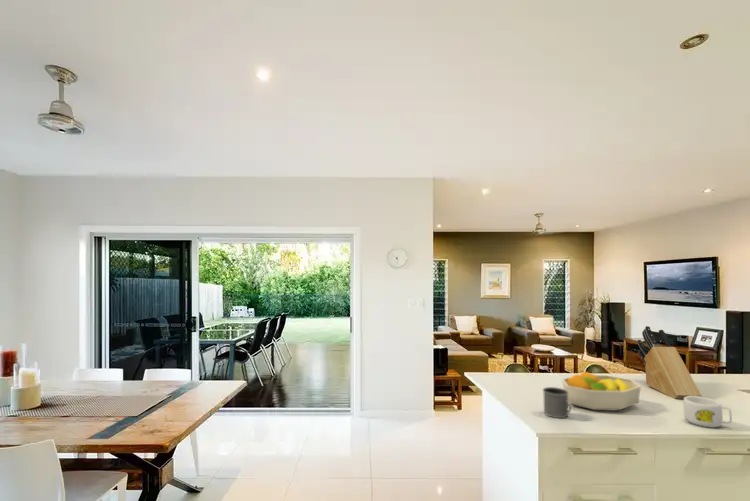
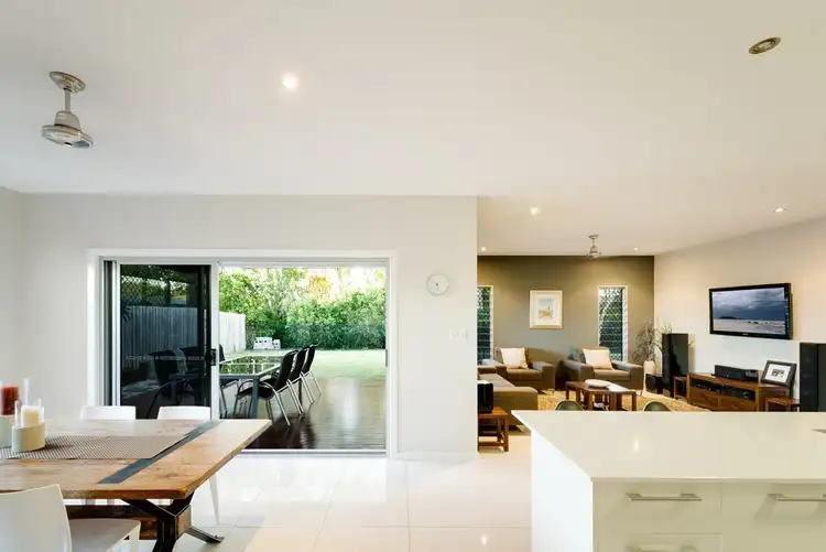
- fruit bowl [561,370,642,412]
- mug [682,396,733,429]
- knife block [636,325,703,400]
- mug [542,386,572,419]
